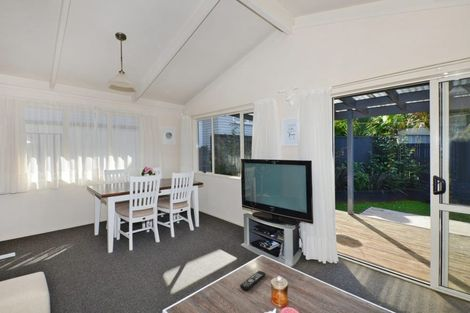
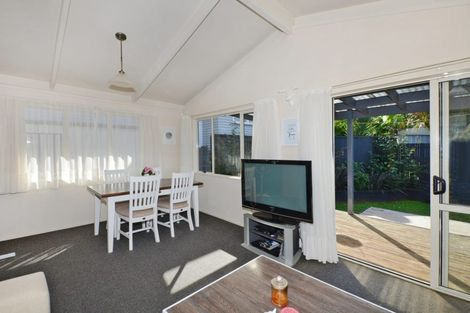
- remote control [239,270,267,291]
